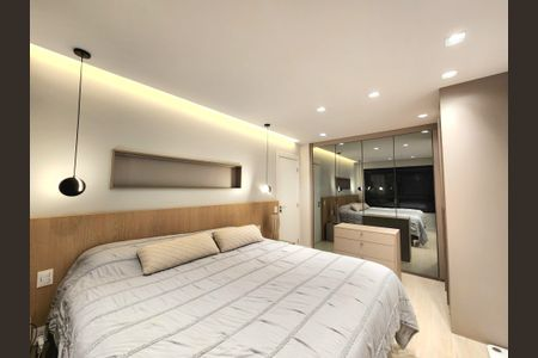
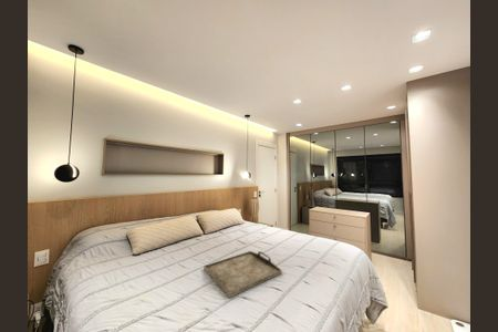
+ serving tray [203,250,283,299]
